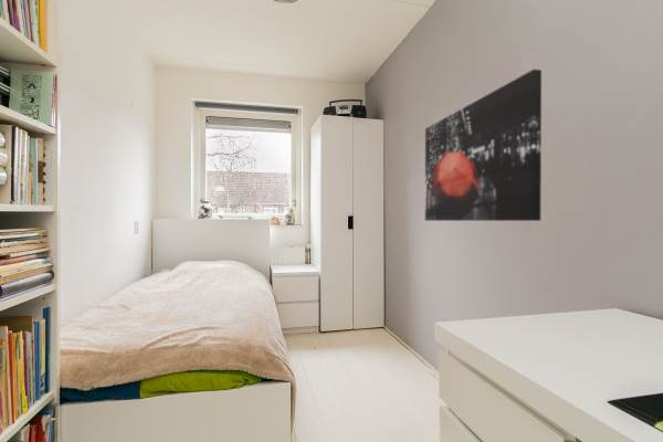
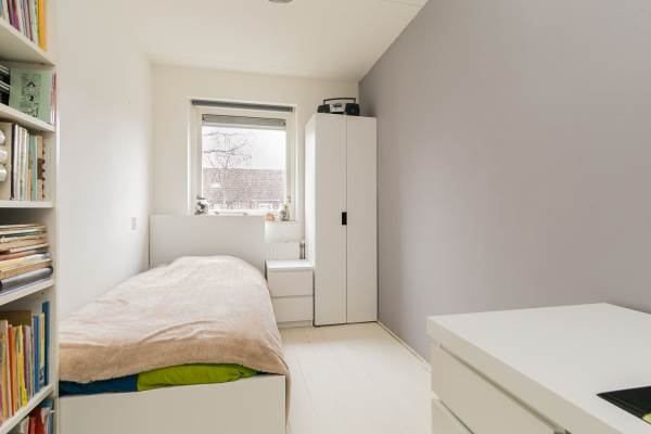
- wall art [424,69,543,222]
